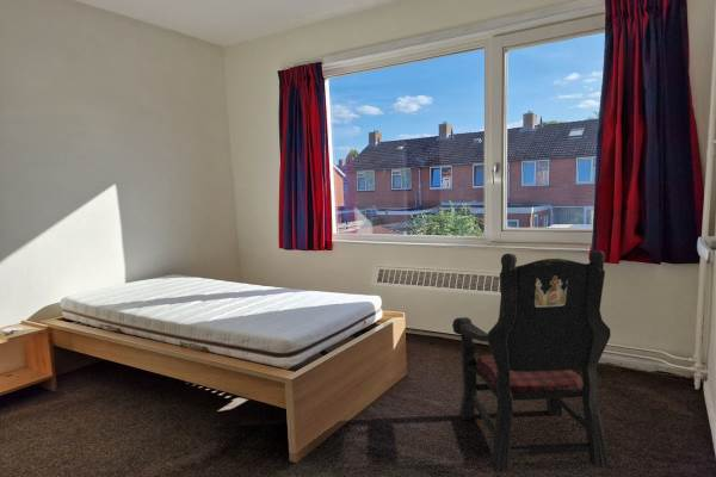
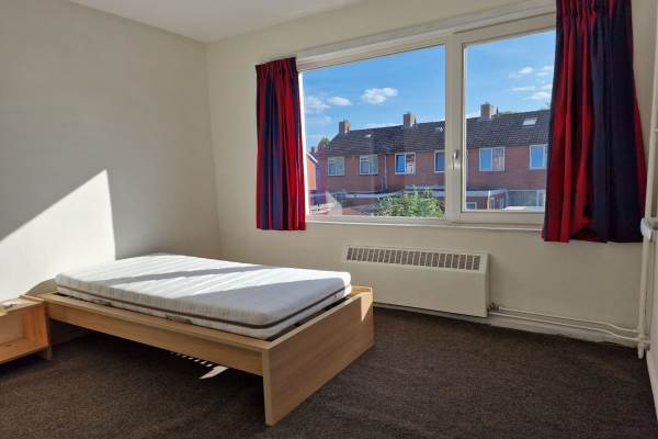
- armchair [451,249,612,473]
